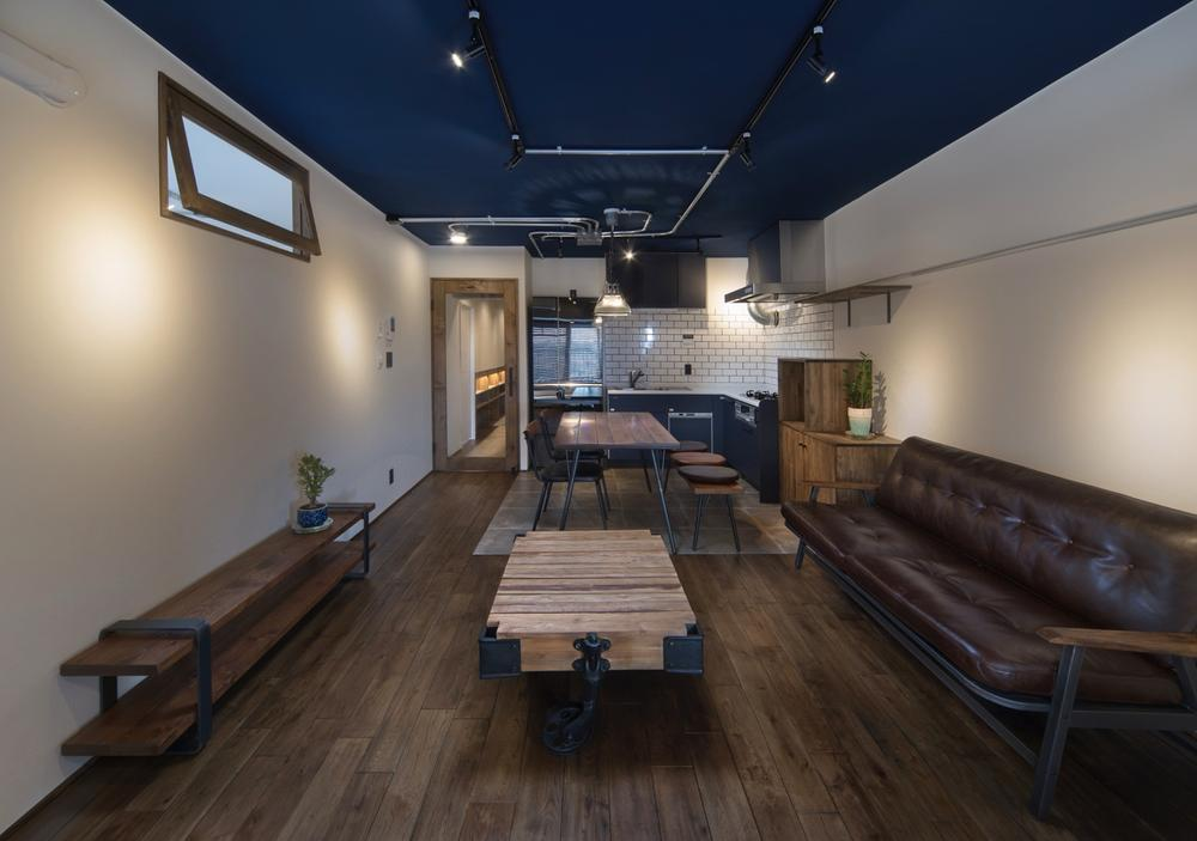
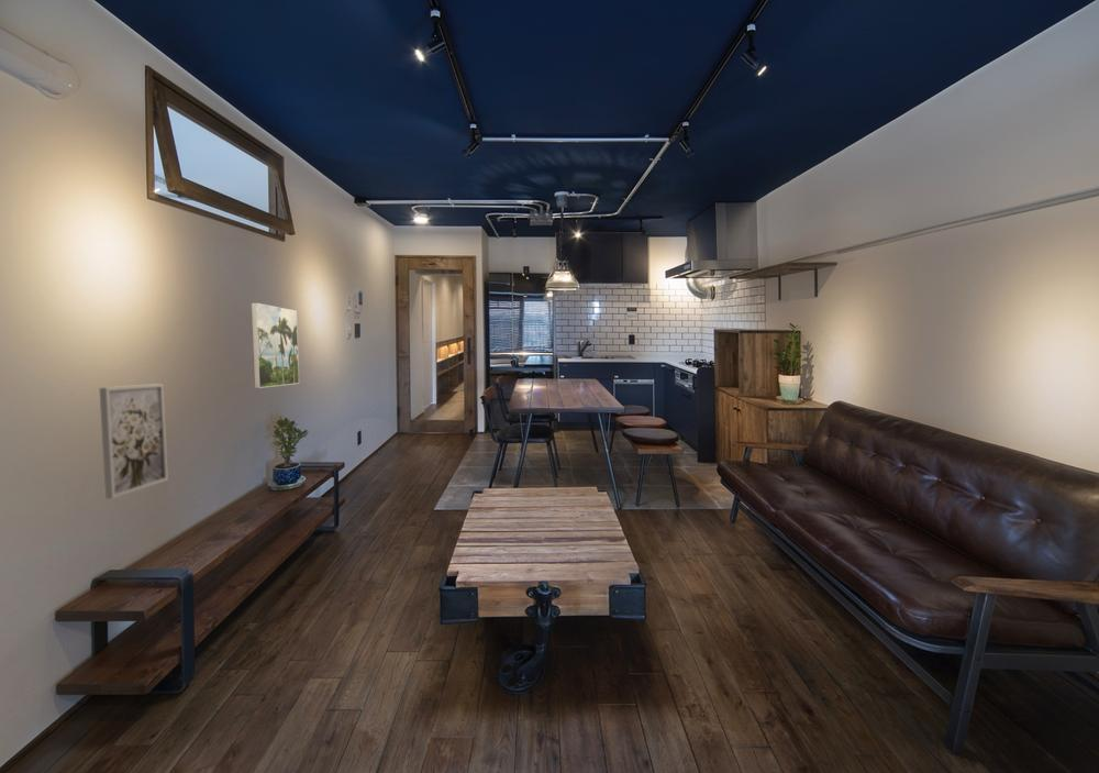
+ wall art [98,383,169,500]
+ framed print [249,301,300,389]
